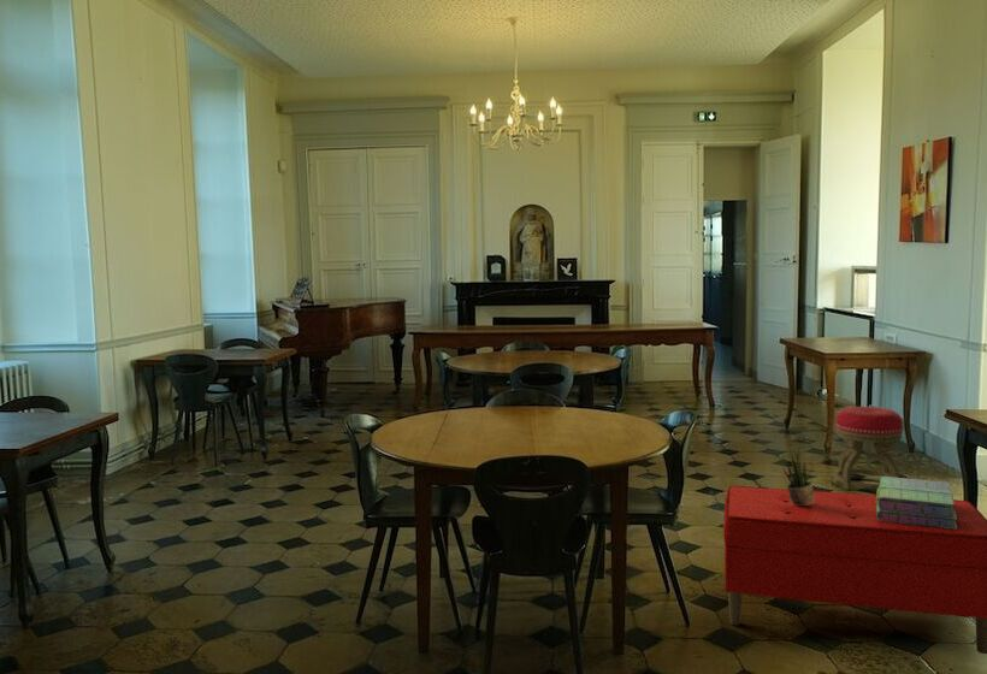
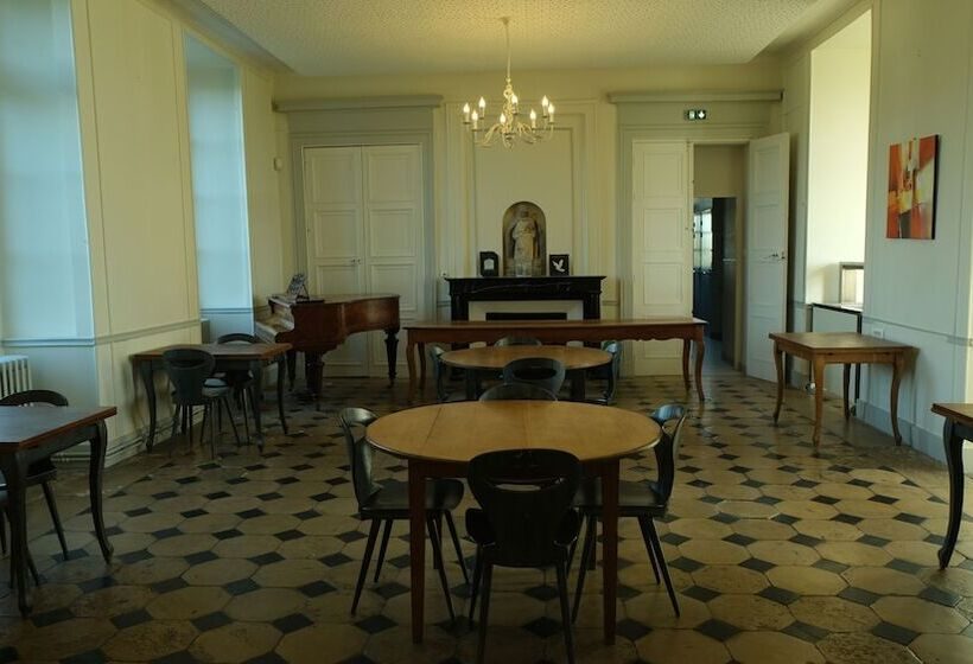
- bench [722,485,987,655]
- stool [834,406,905,491]
- potted plant [780,447,815,506]
- stack of books [876,475,957,530]
